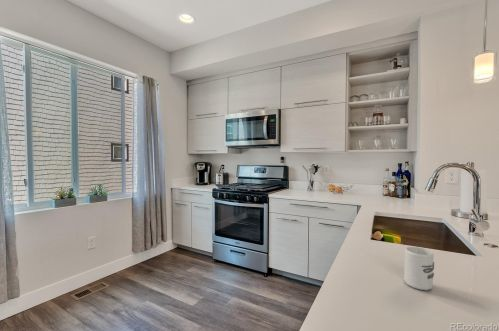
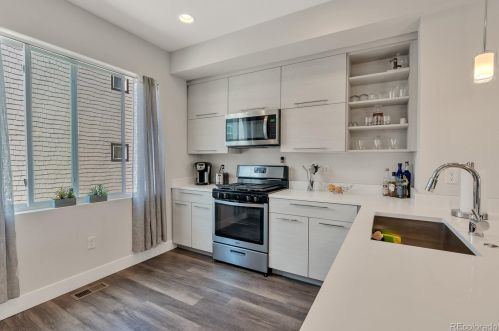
- cup [403,246,435,291]
